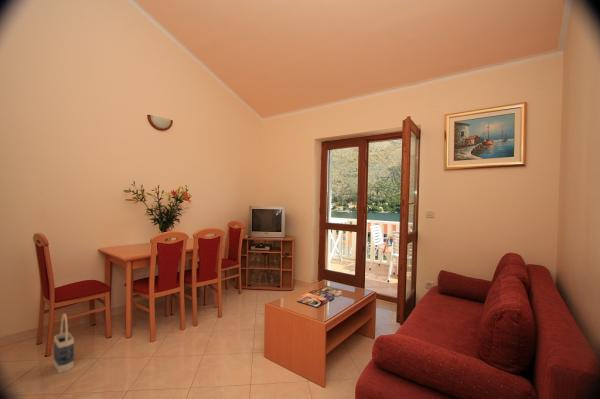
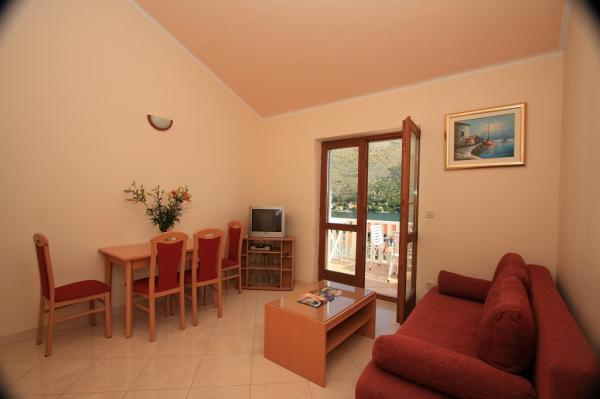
- bag [53,313,75,374]
